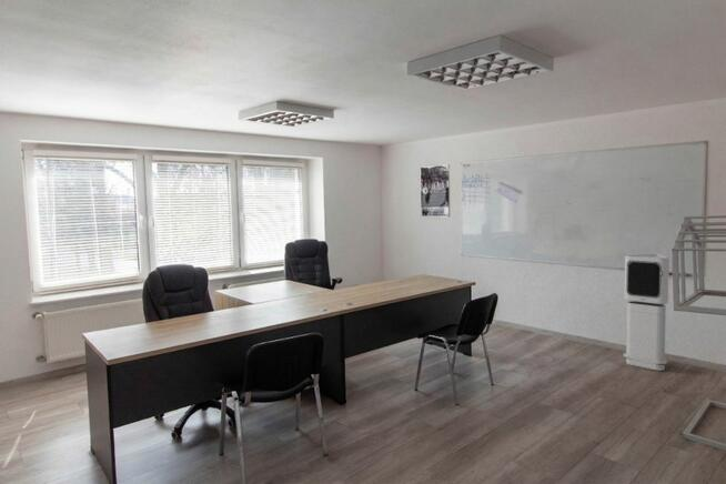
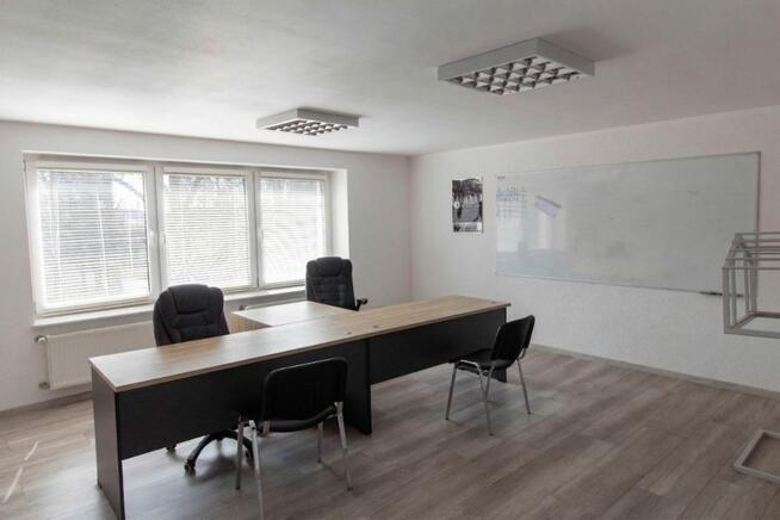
- air purifier [623,253,670,372]
